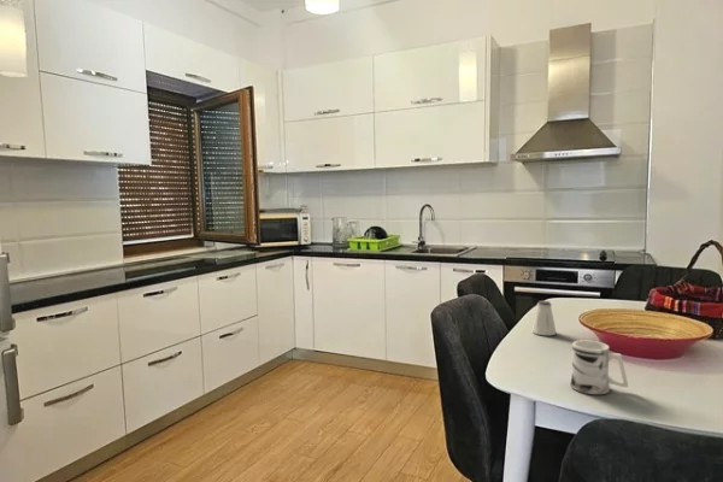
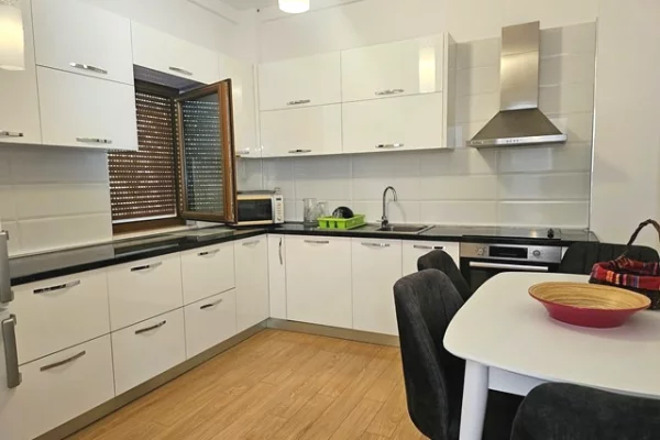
- saltshaker [531,300,558,336]
- mug [569,340,629,395]
